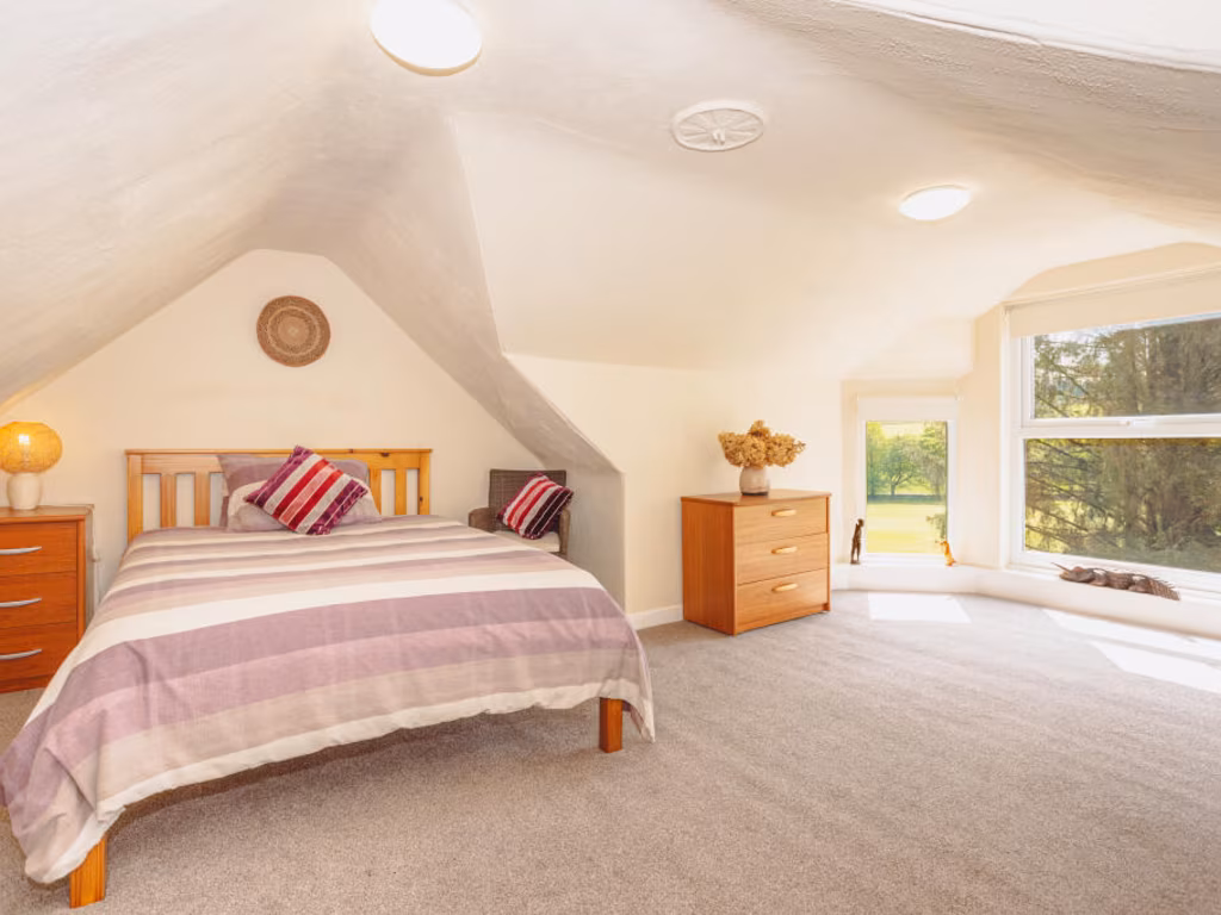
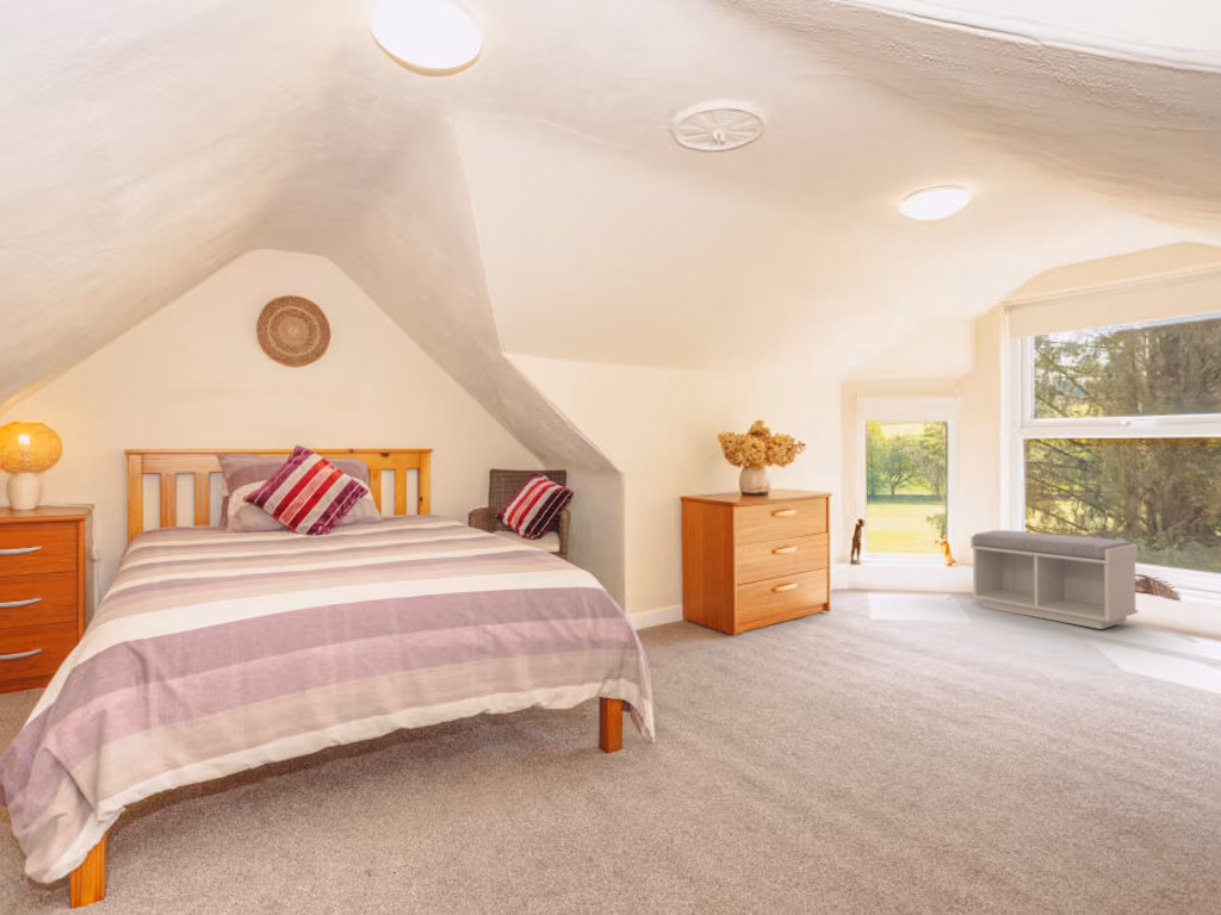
+ bench [969,529,1139,630]
